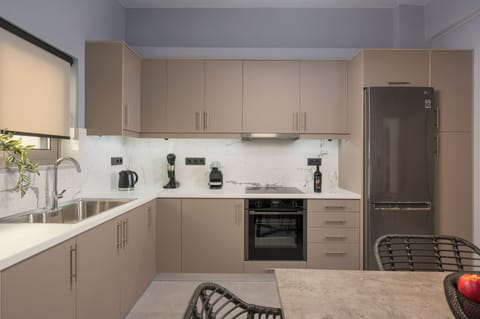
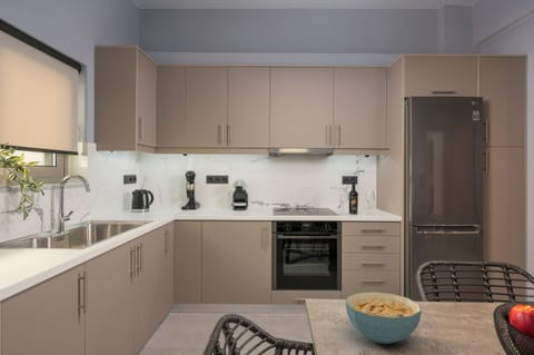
+ cereal bowl [345,290,423,345]
